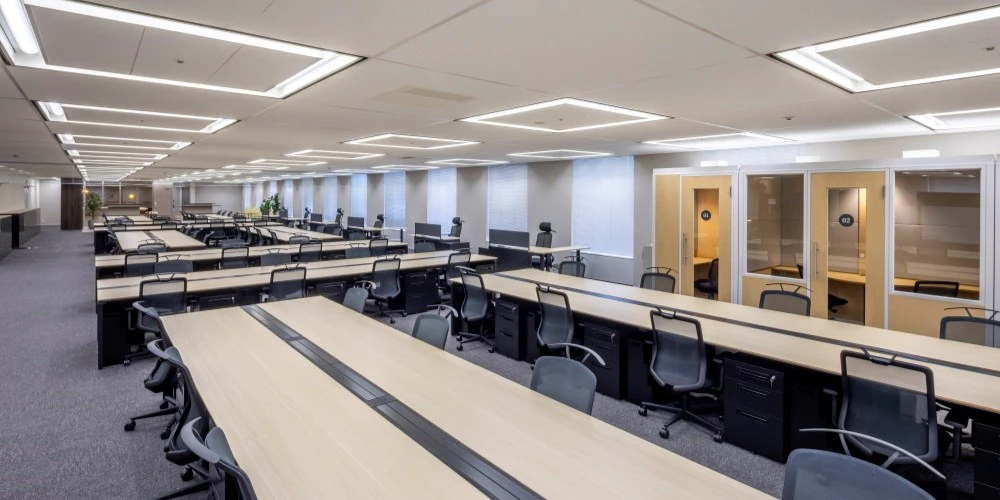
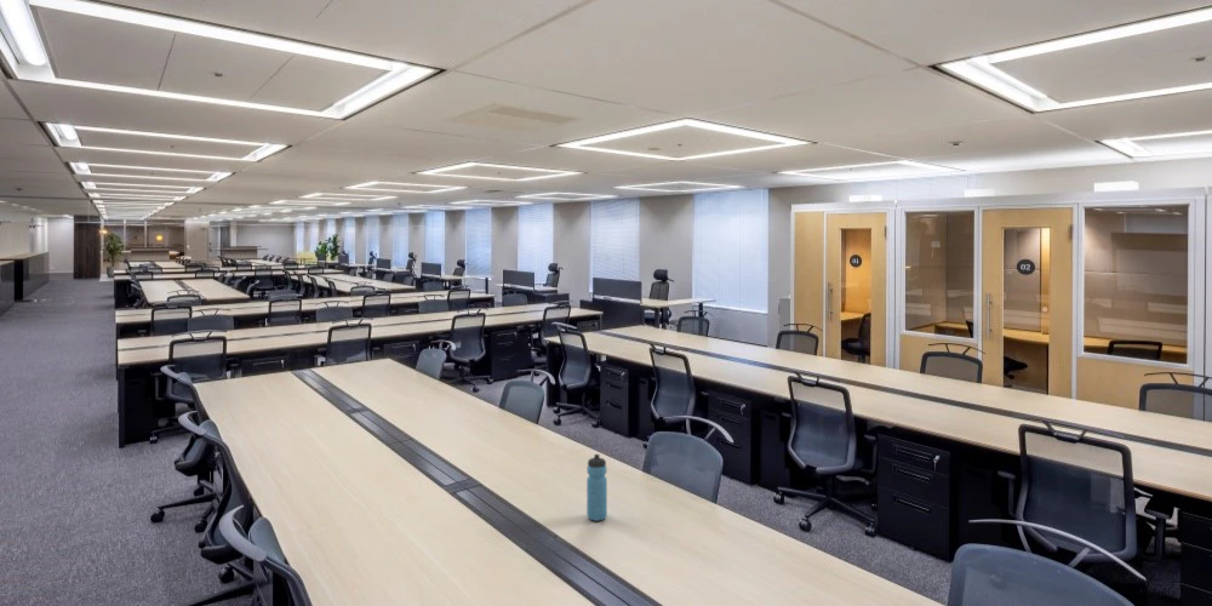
+ water bottle [585,453,608,522]
